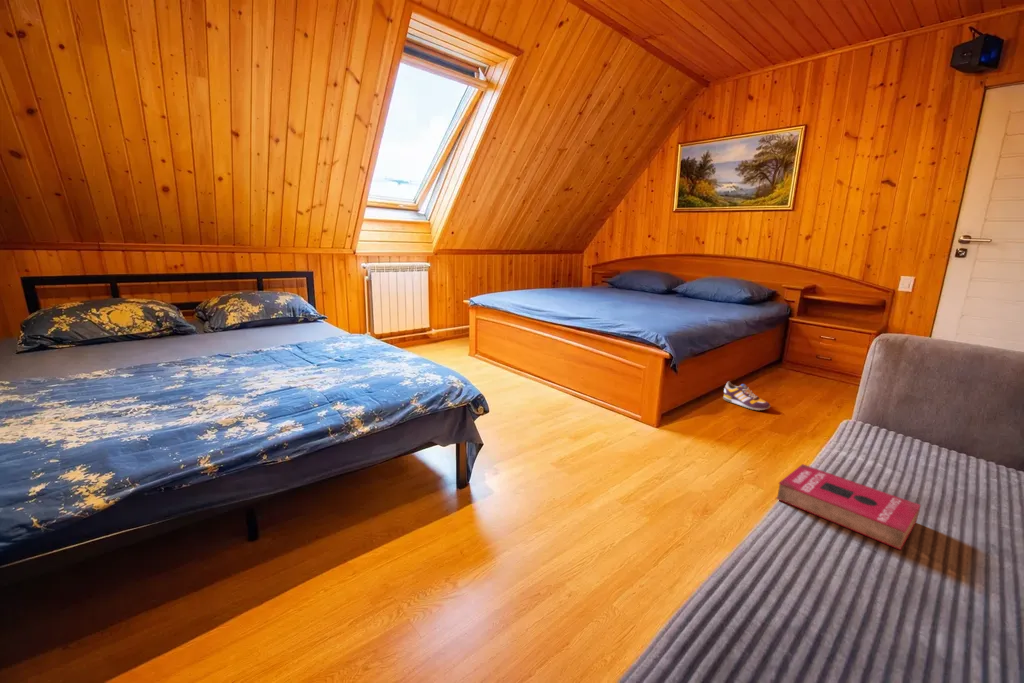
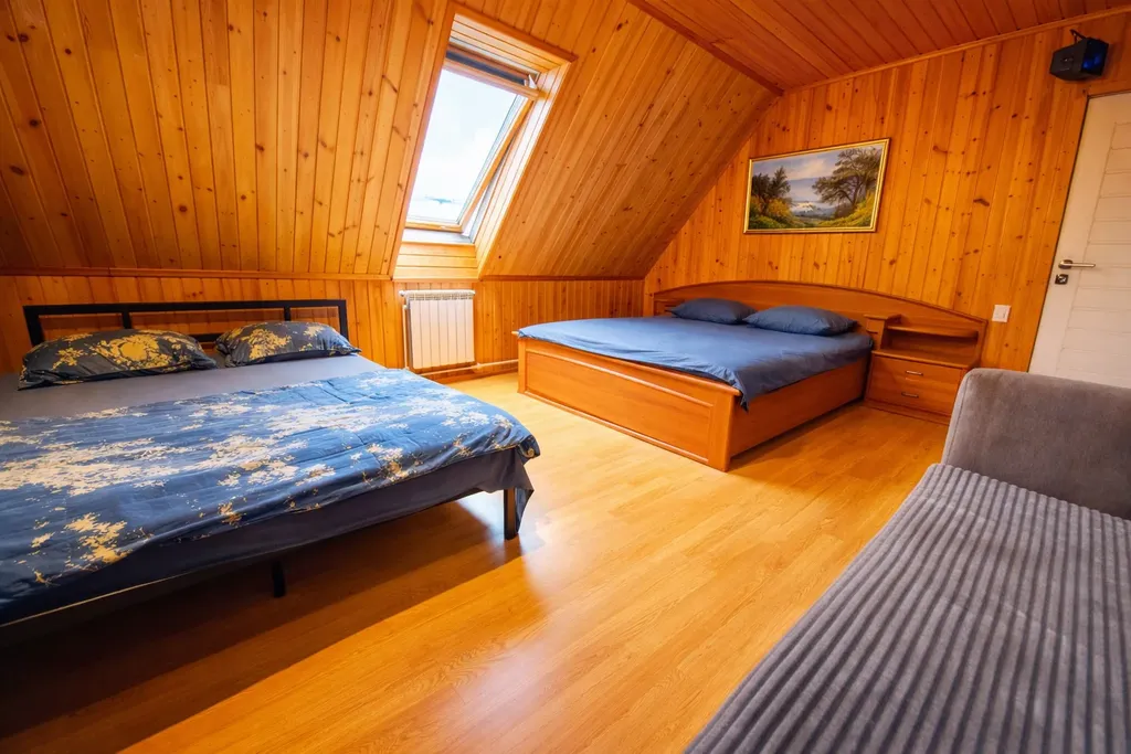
- book [775,463,922,551]
- shoe [722,381,771,411]
